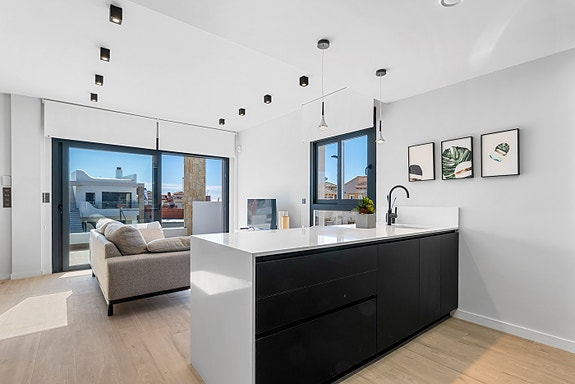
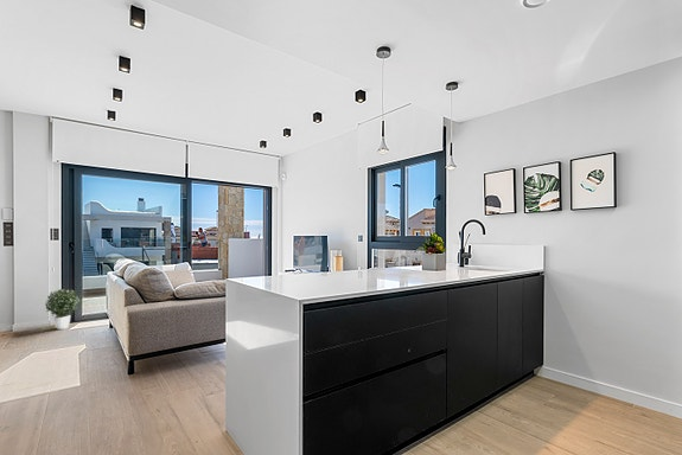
+ potted plant [44,288,81,331]
